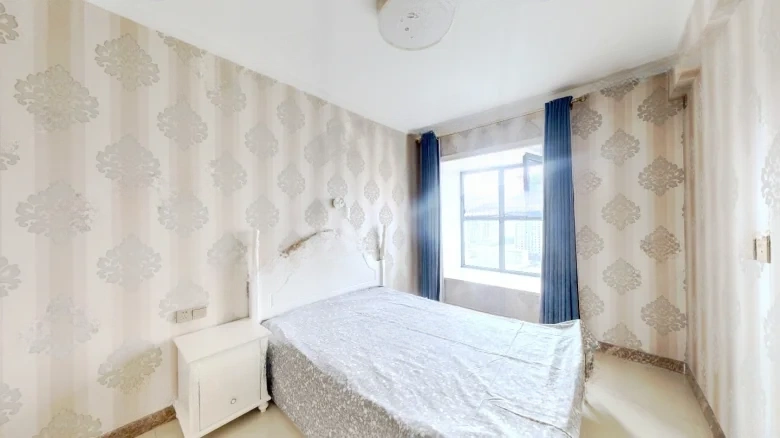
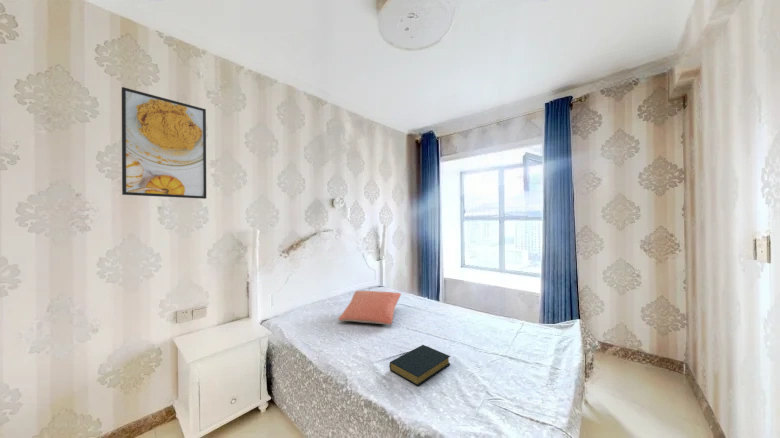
+ hardback book [389,344,451,387]
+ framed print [121,86,207,200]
+ pillow [337,290,402,326]
